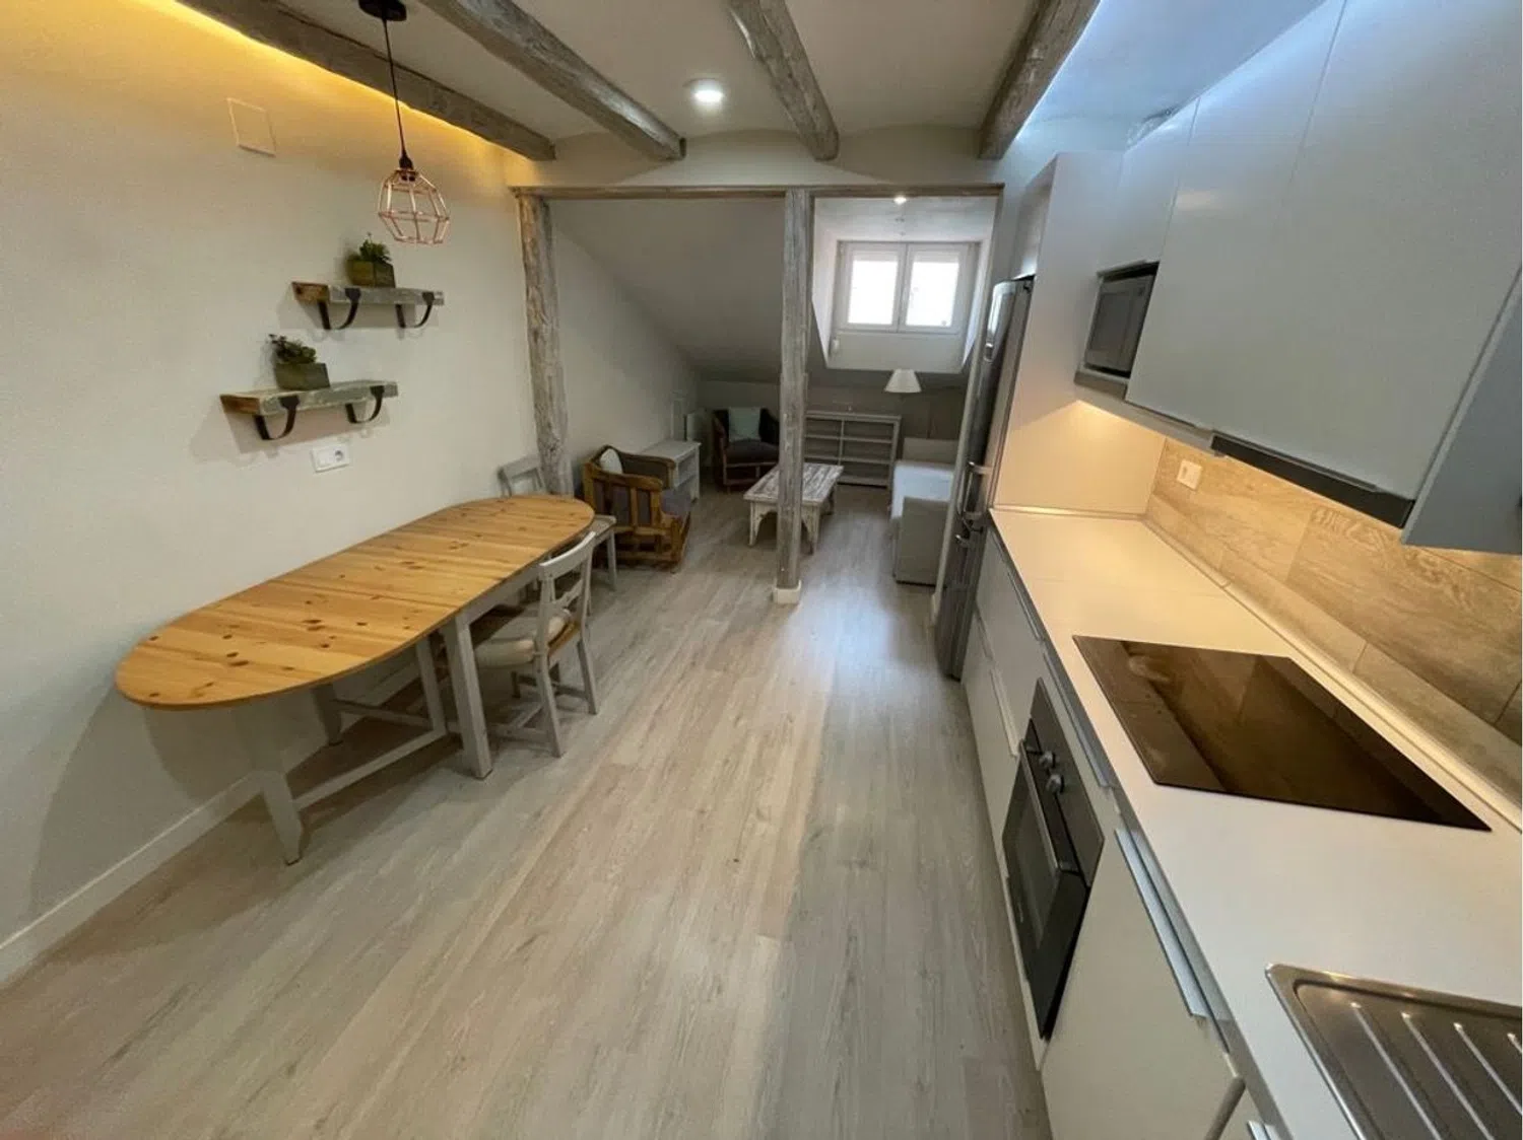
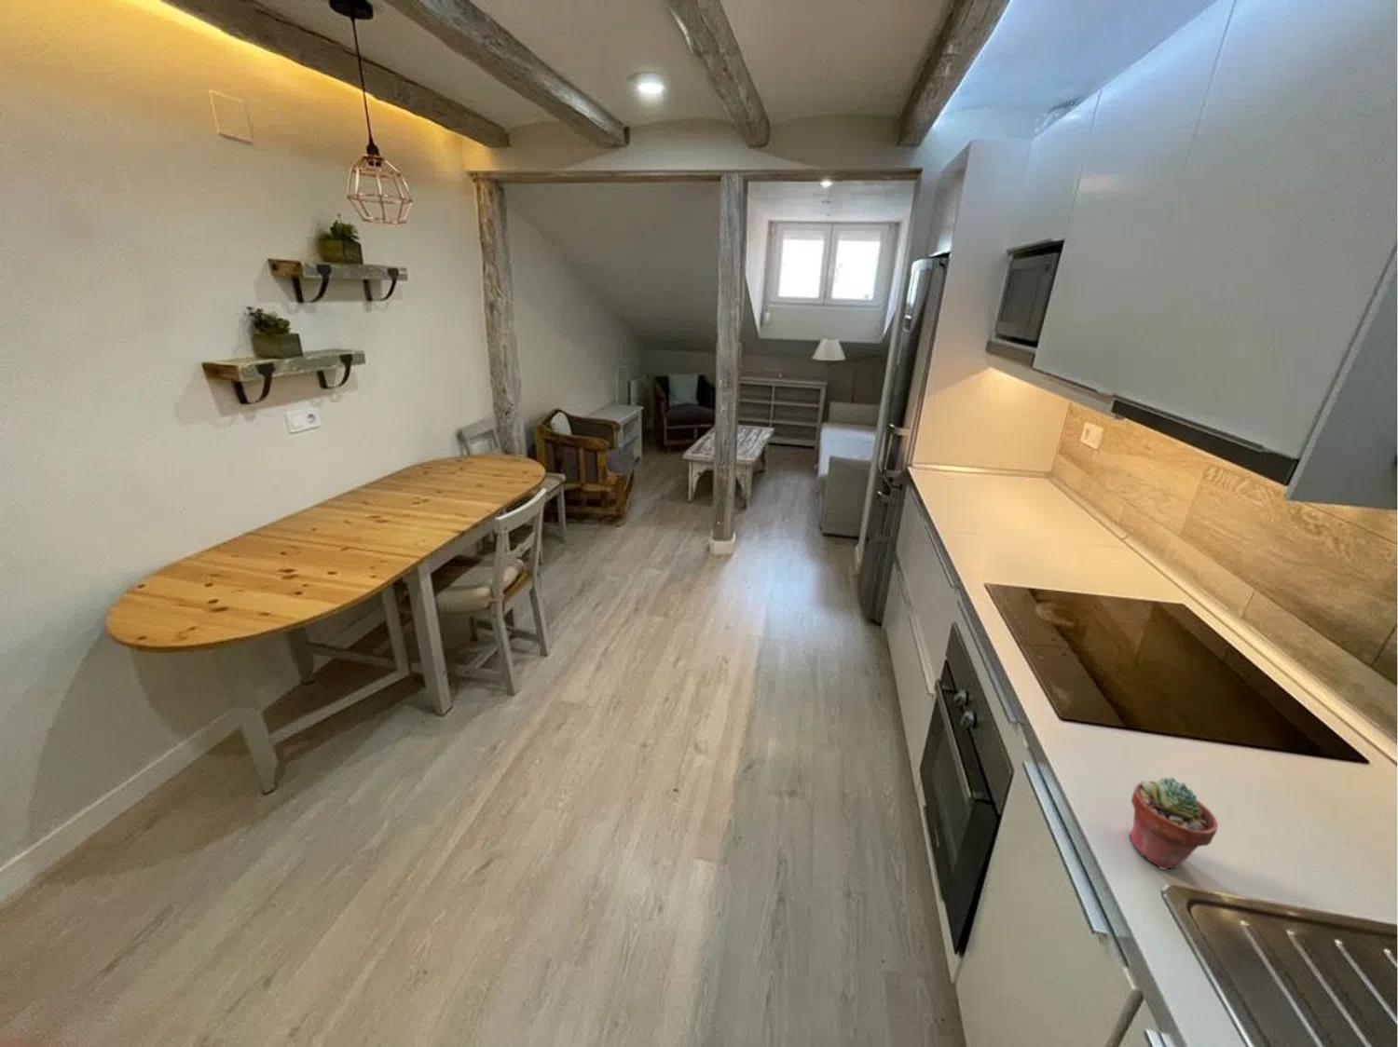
+ potted succulent [1127,776,1219,871]
